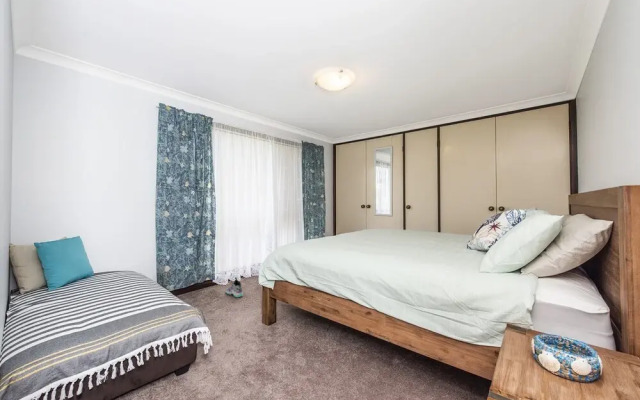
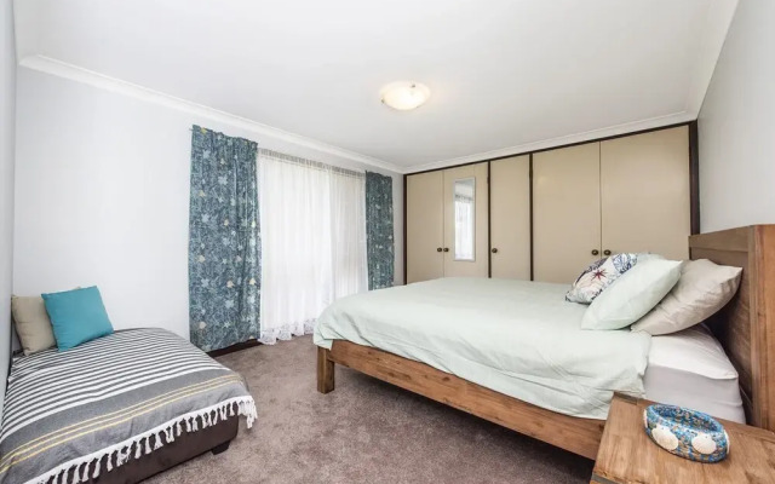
- sneaker [225,276,244,298]
